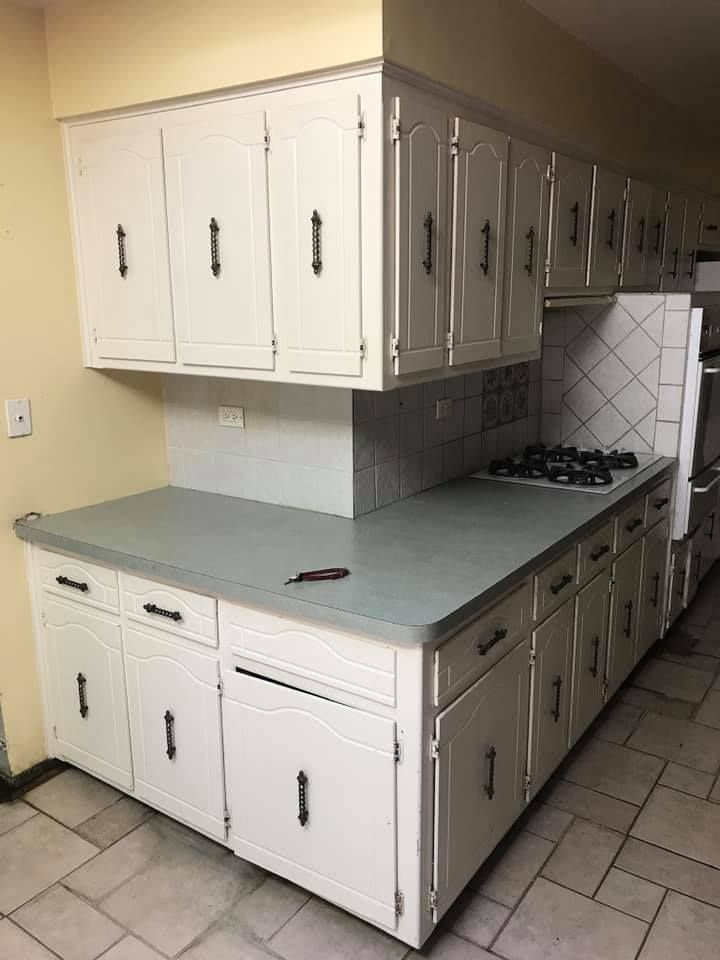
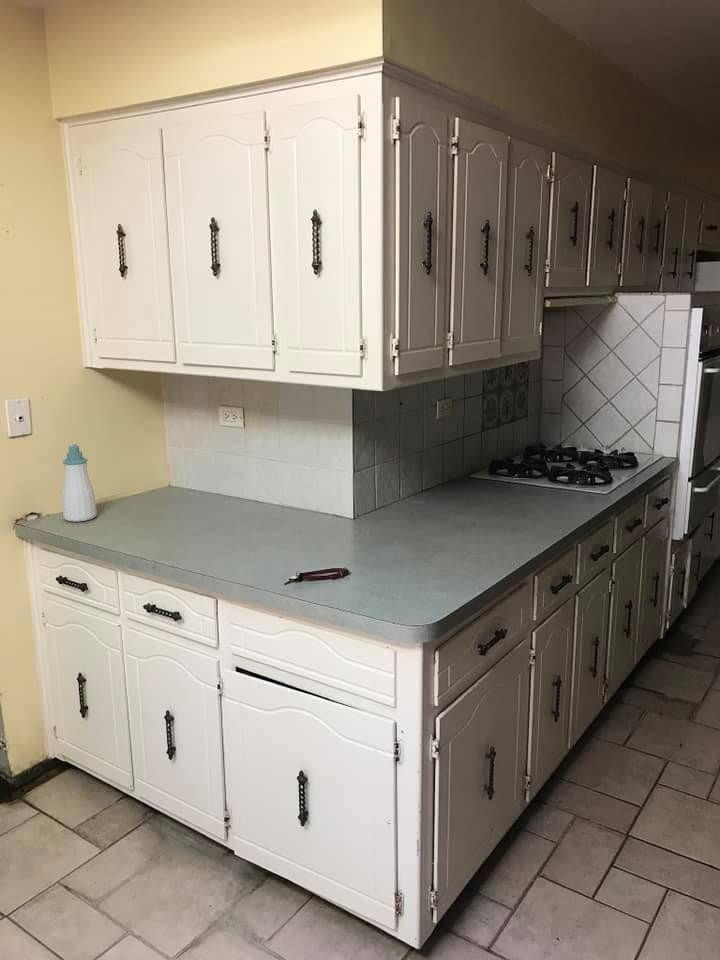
+ soap bottle [61,443,98,523]
